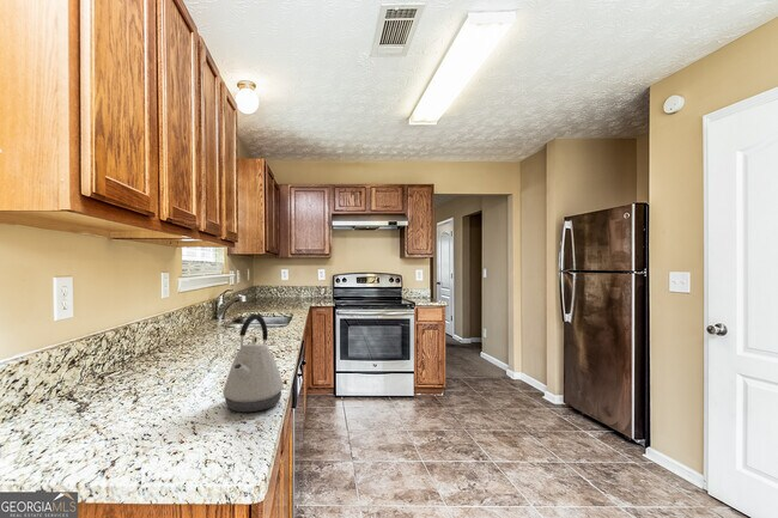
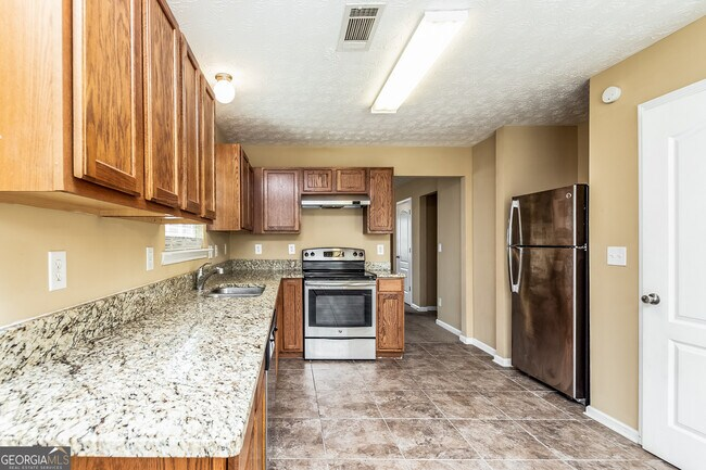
- kettle [221,313,285,413]
